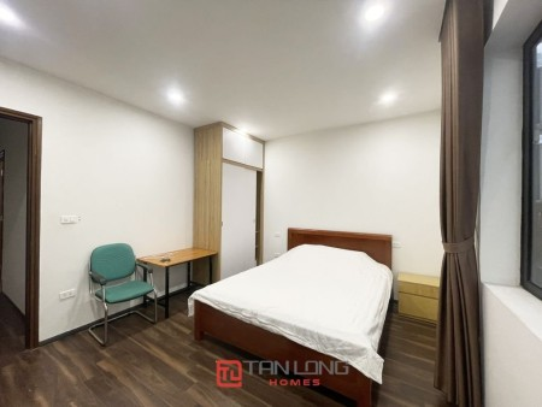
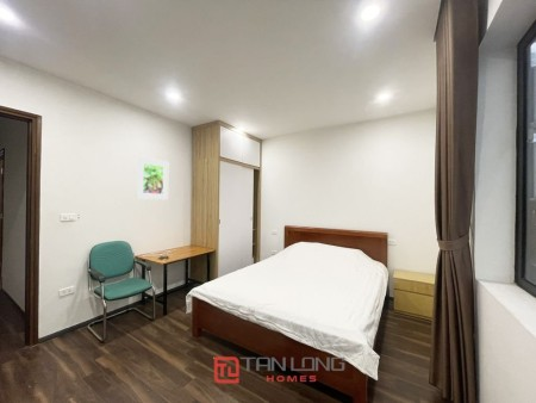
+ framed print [136,155,169,200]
